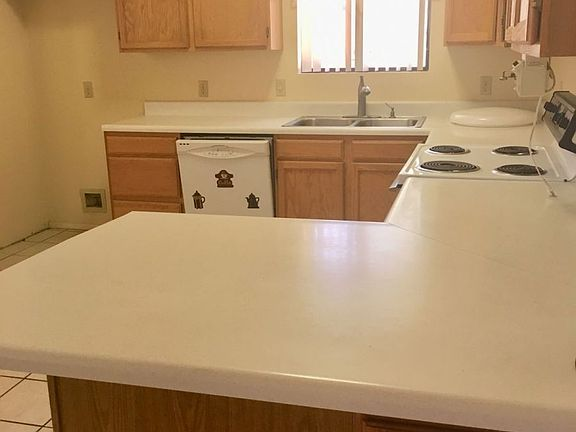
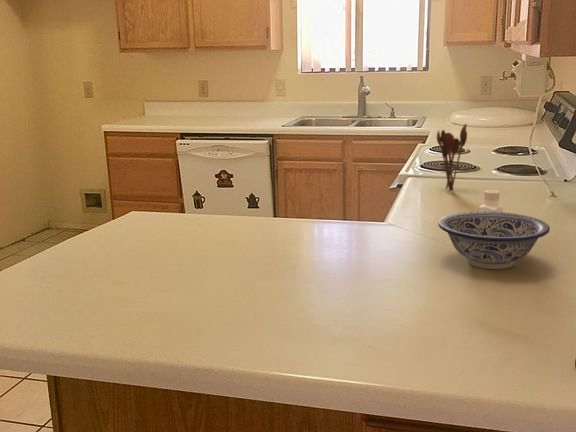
+ pepper shaker [478,189,504,212]
+ bowl [437,210,551,270]
+ utensil holder [436,123,468,192]
